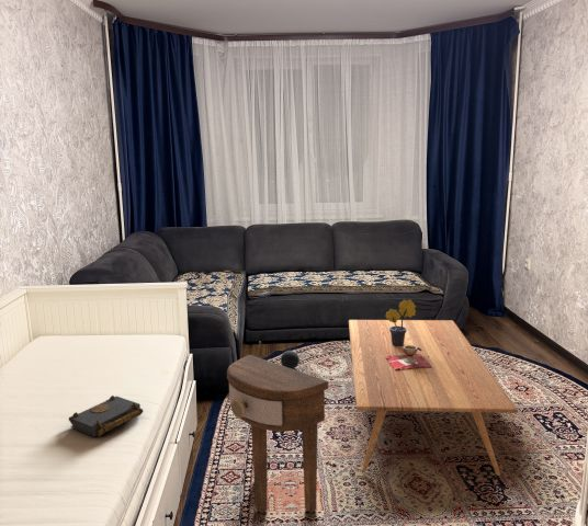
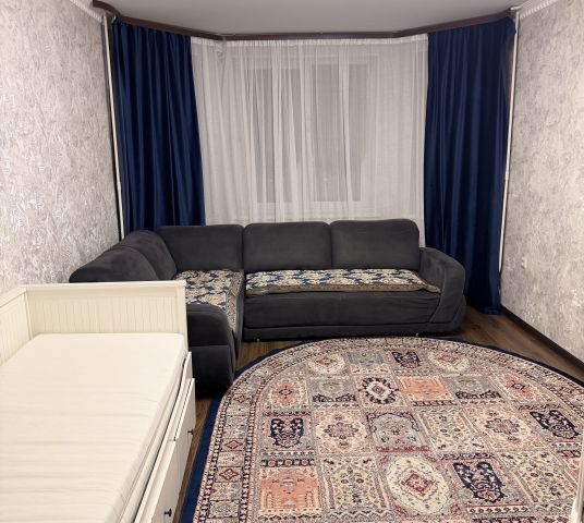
- potted flower [384,299,417,346]
- decorative bowl [386,345,431,369]
- coffee table [348,319,519,477]
- ball [280,350,301,369]
- book [68,395,144,437]
- side table [226,354,329,514]
